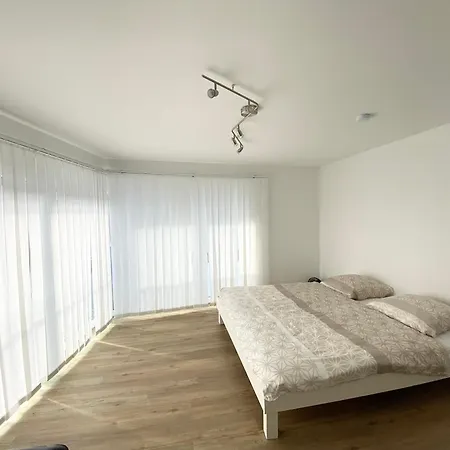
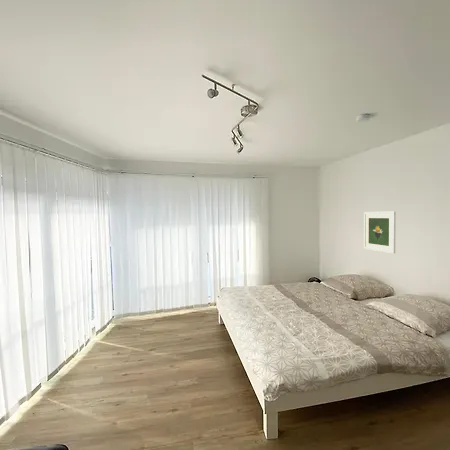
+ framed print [363,211,397,254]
